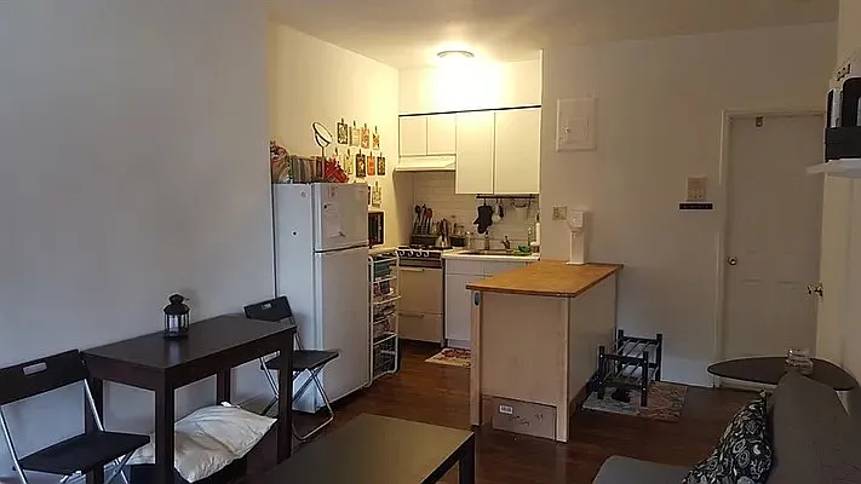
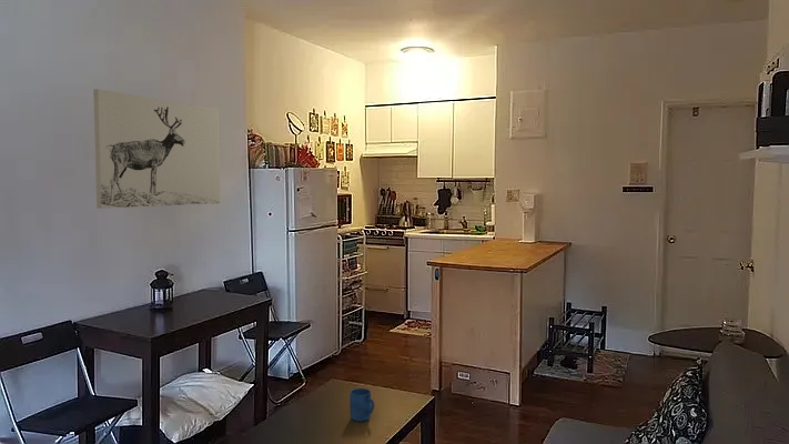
+ mug [348,387,375,423]
+ wall art [92,88,221,210]
